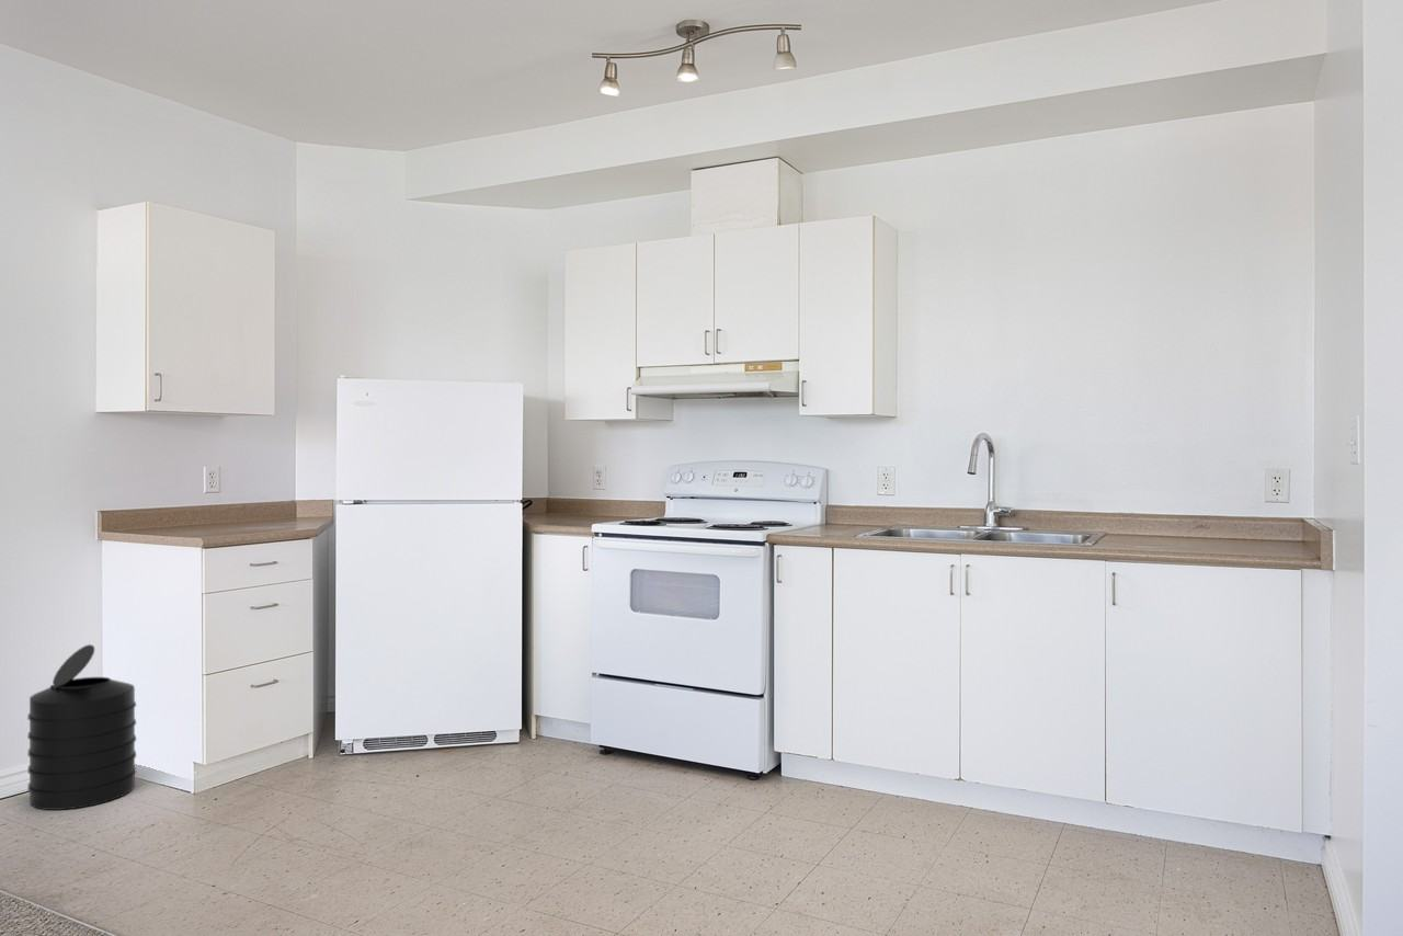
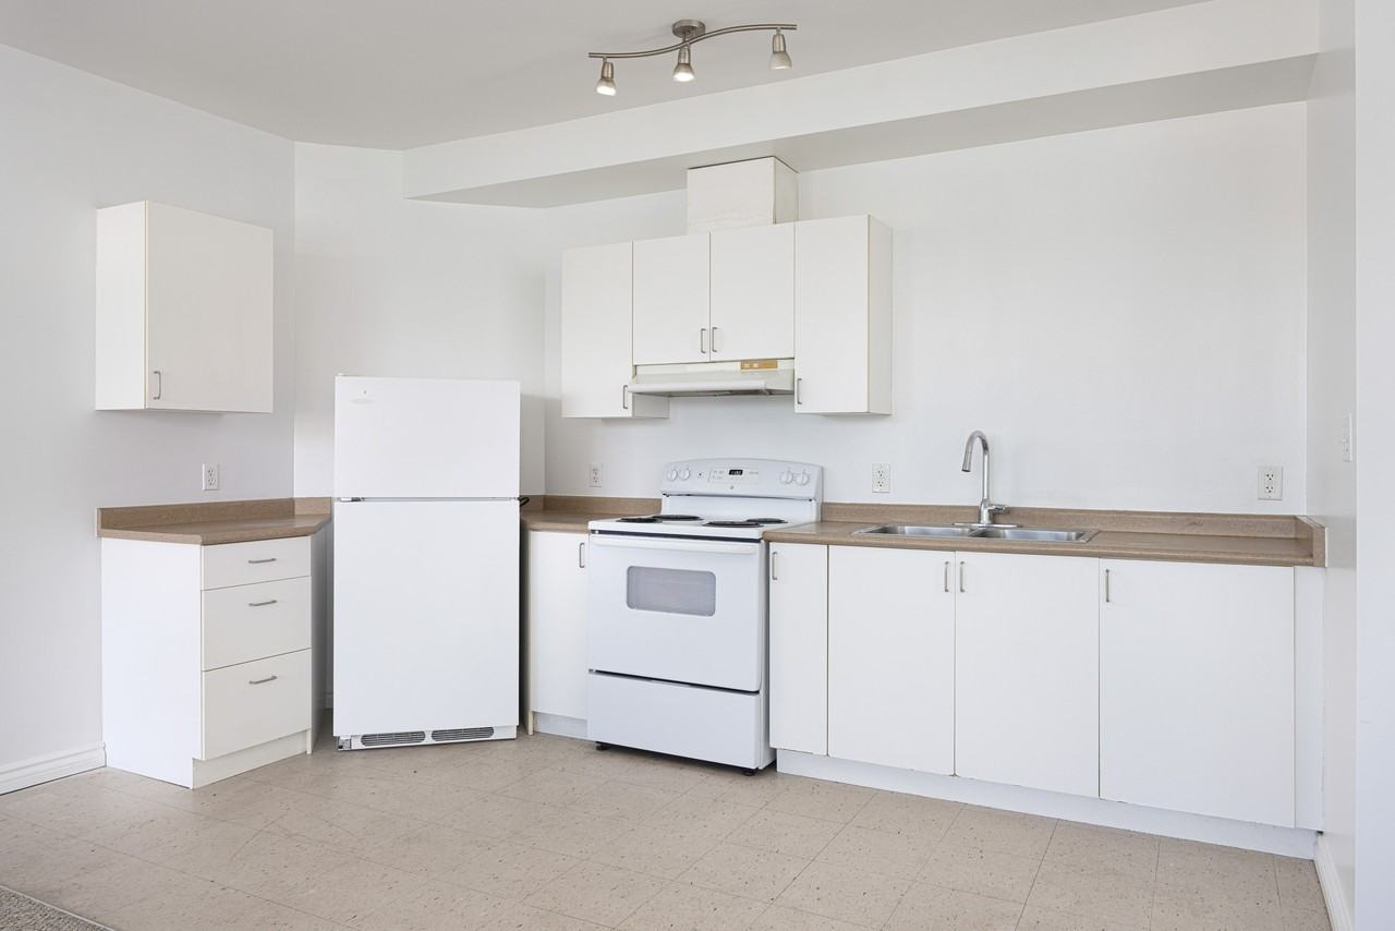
- trash can [26,643,137,811]
